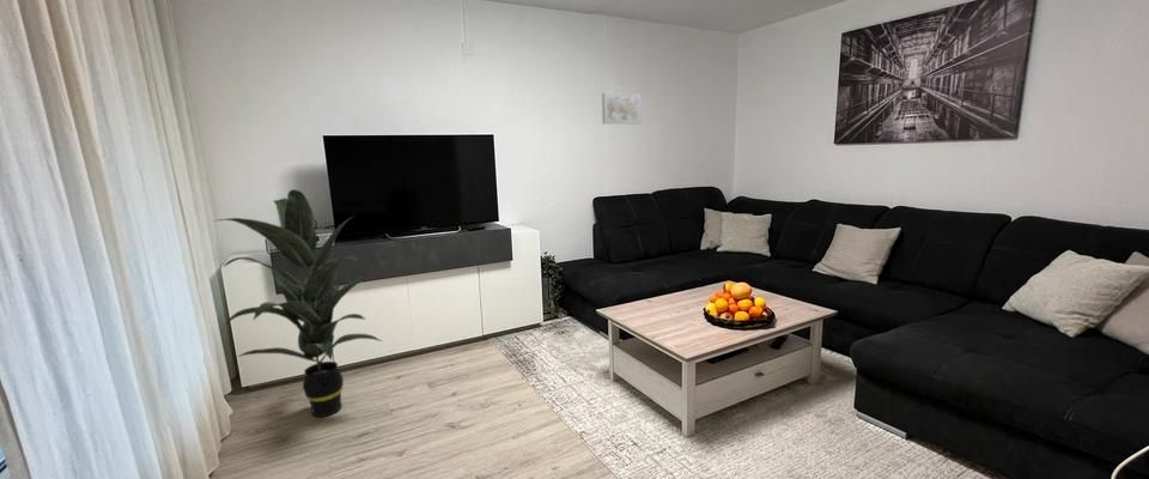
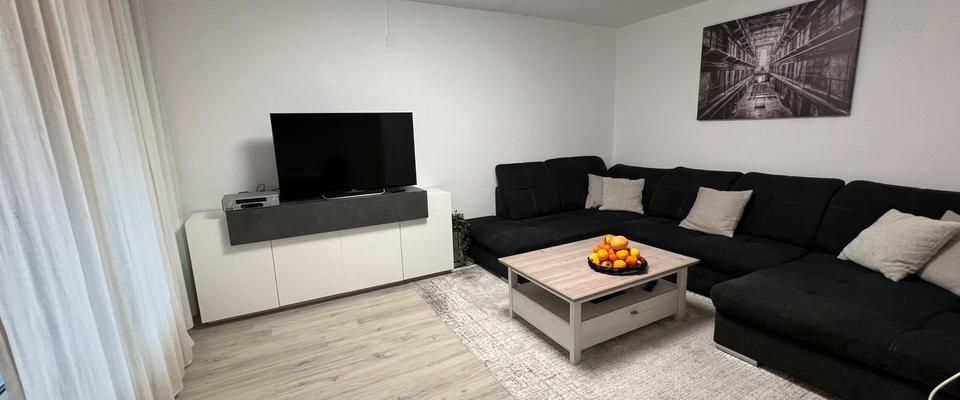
- wall art [601,91,643,125]
- indoor plant [213,188,382,418]
